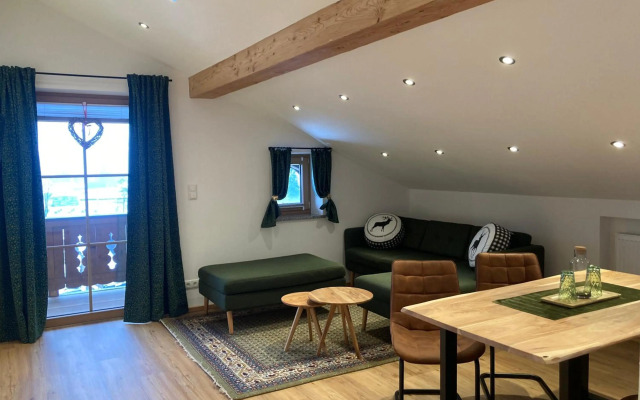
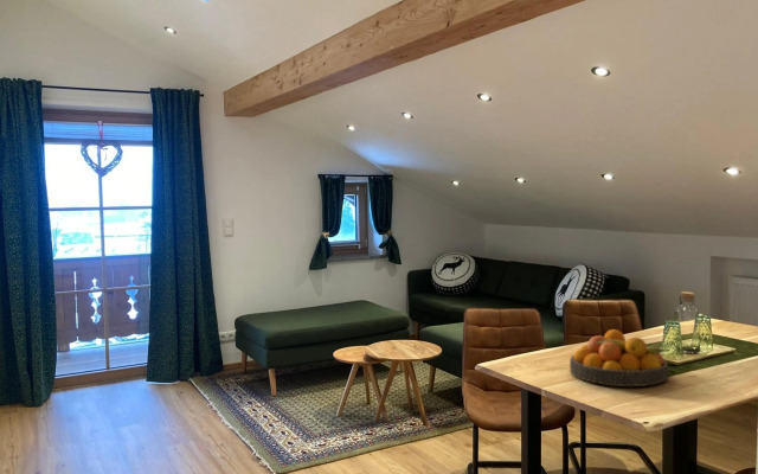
+ fruit bowl [568,328,672,387]
